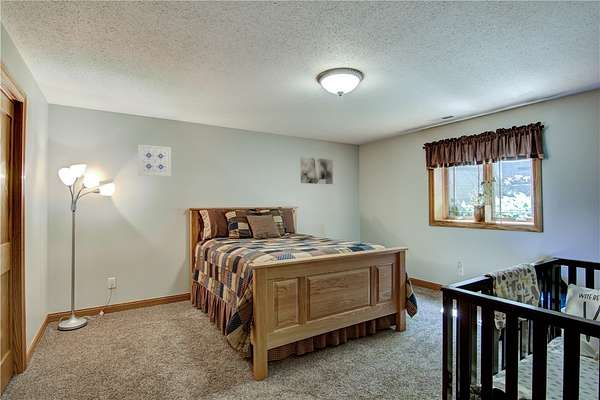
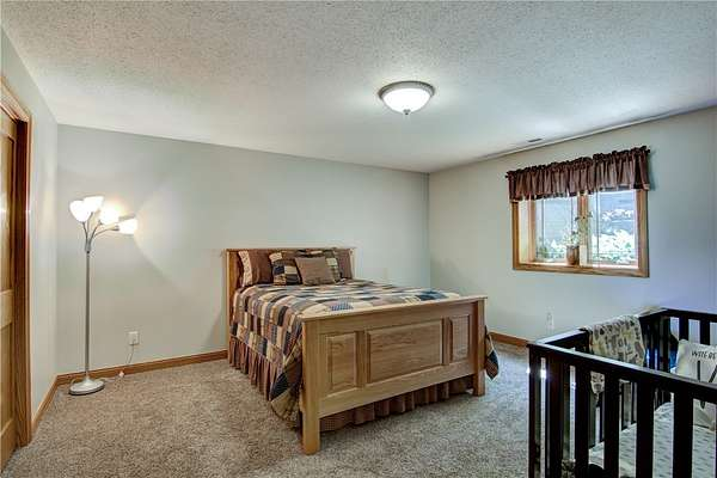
- wall art [137,144,172,177]
- wall art [300,156,334,185]
